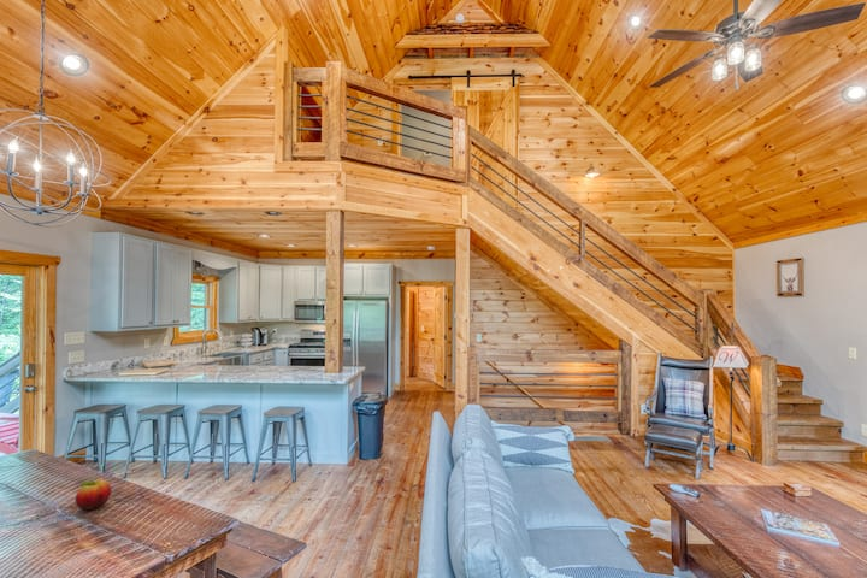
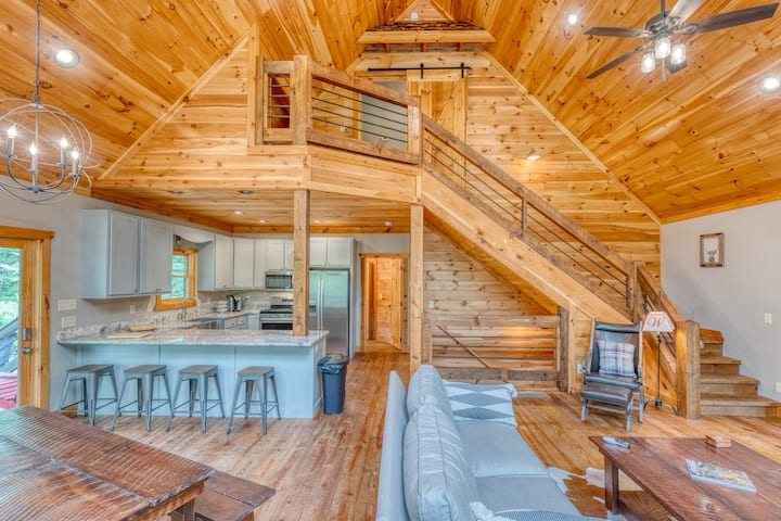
- fruit [75,478,112,512]
